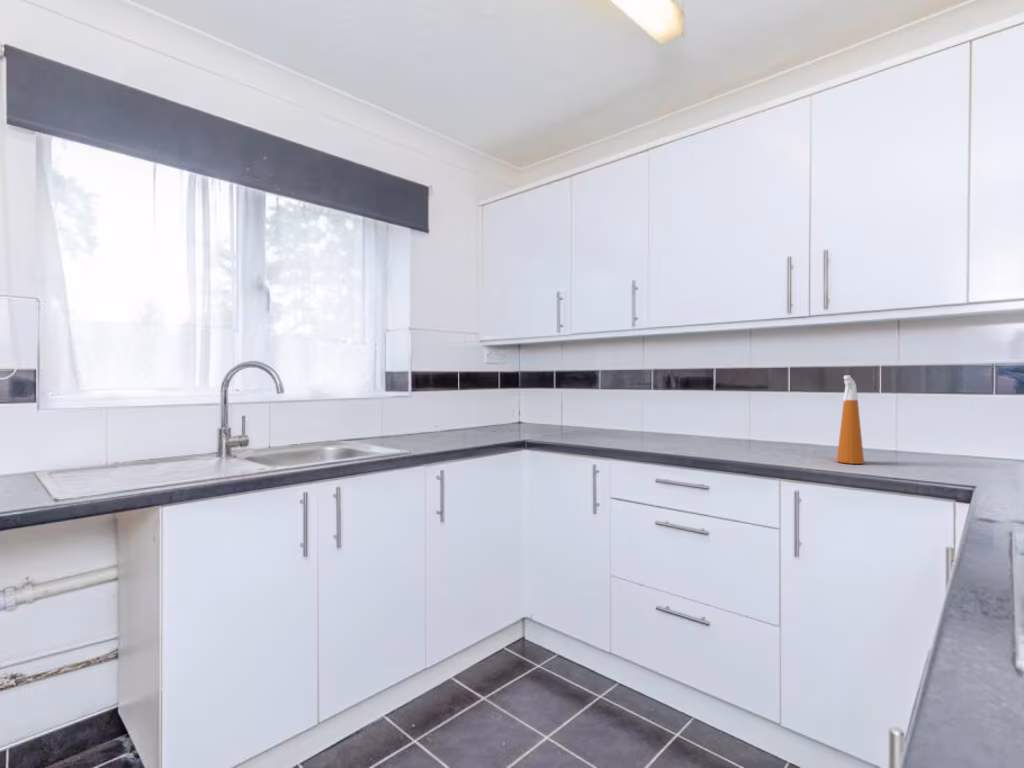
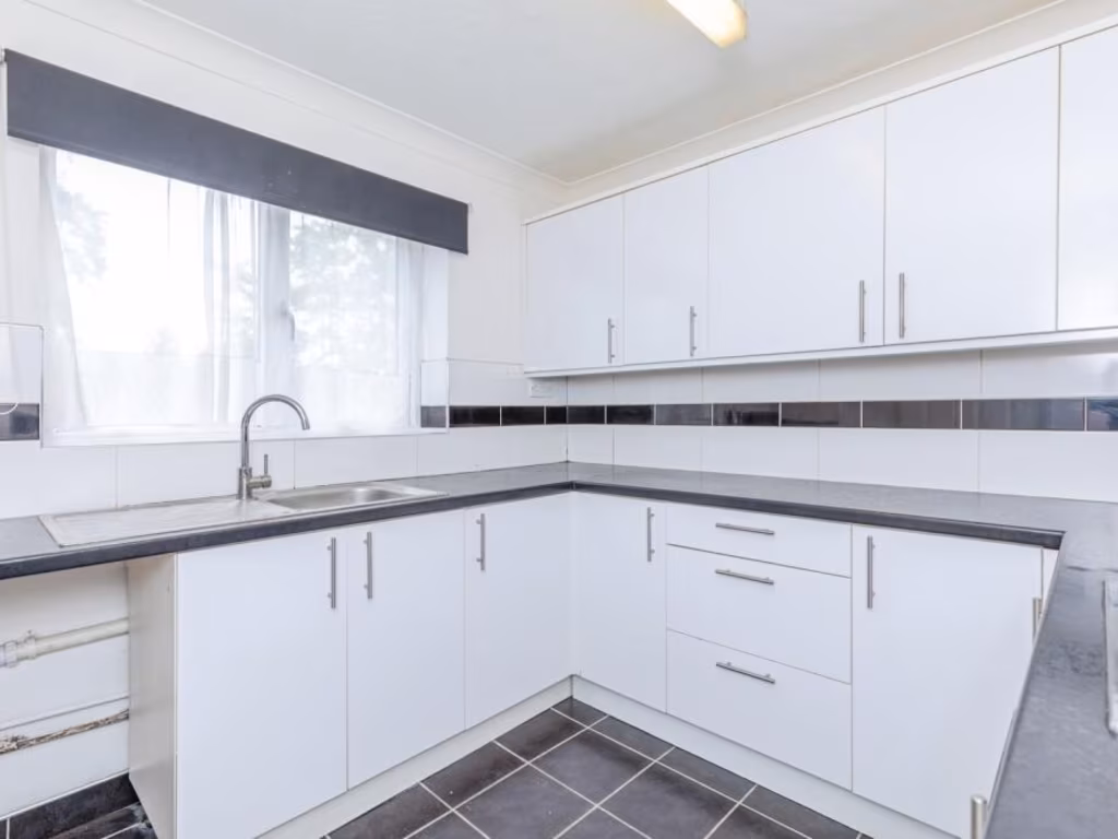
- spray bottle [836,374,865,465]
